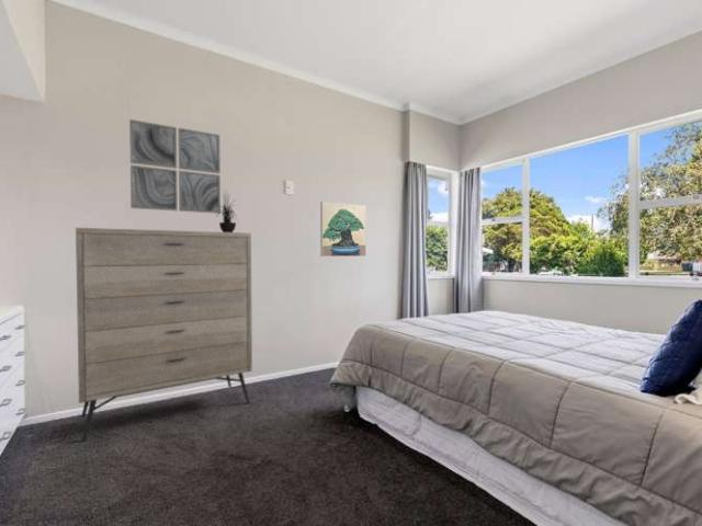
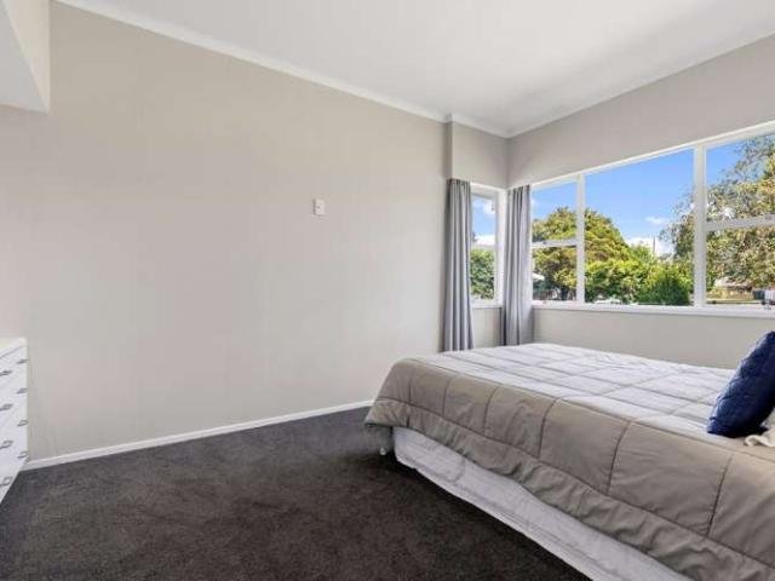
- dresser [75,227,253,443]
- potted plant [214,190,239,232]
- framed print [319,201,367,258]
- wall art [128,118,222,215]
